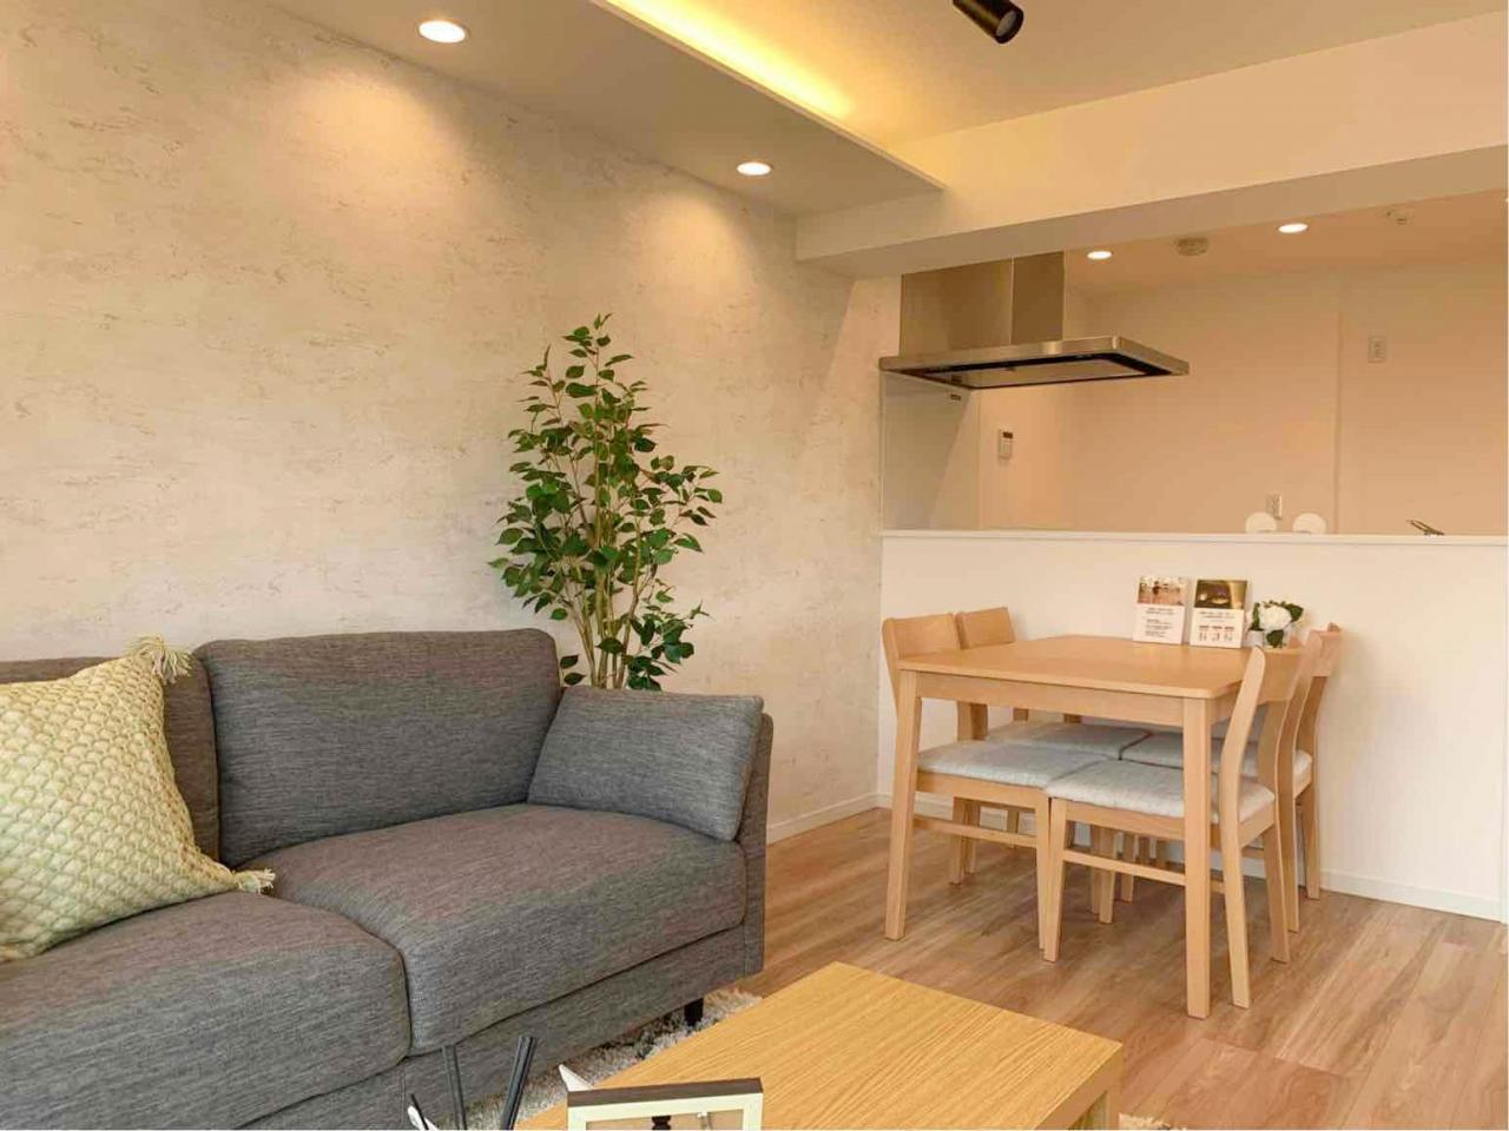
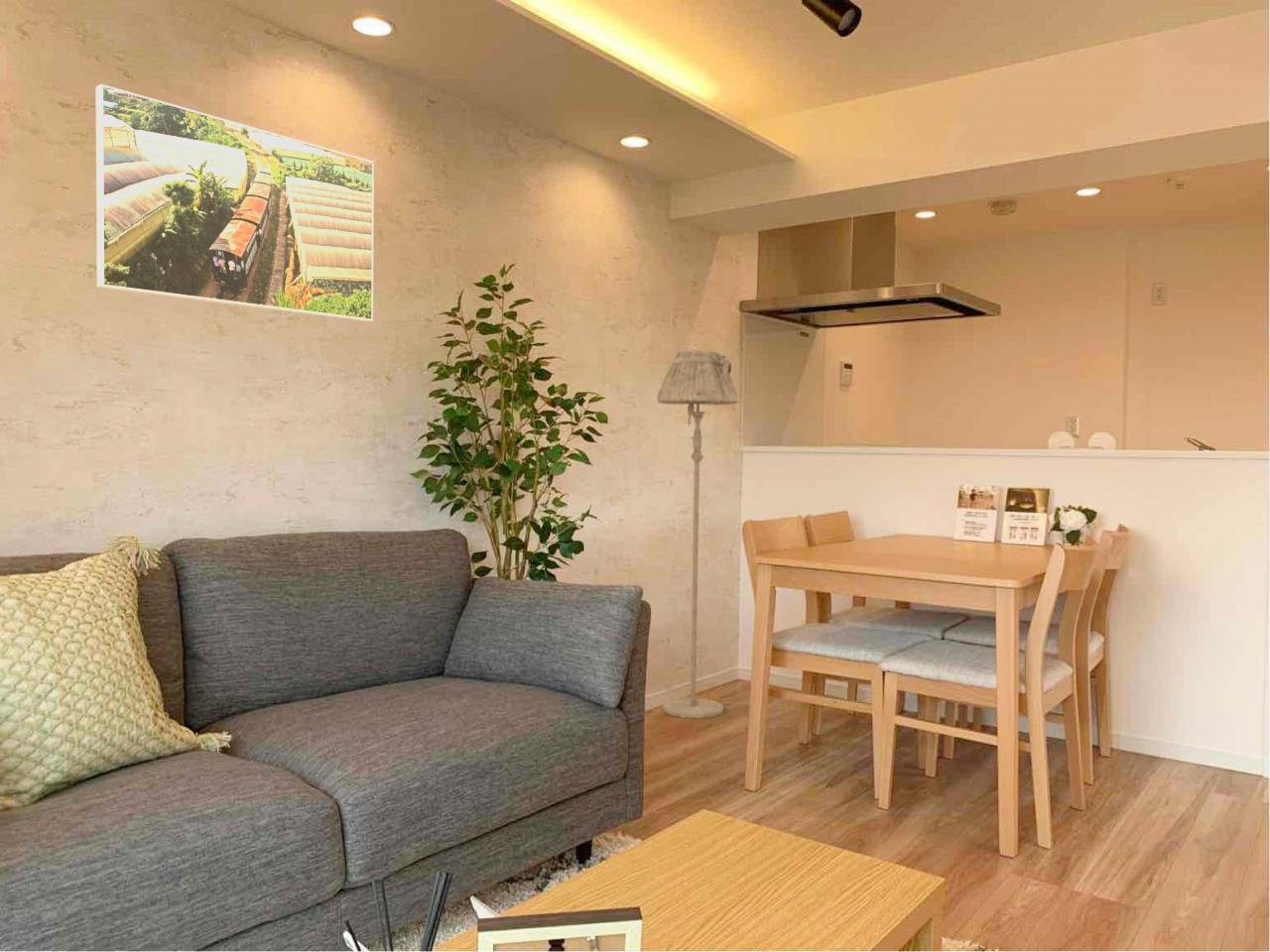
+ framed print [94,83,375,322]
+ floor lamp [657,349,739,719]
